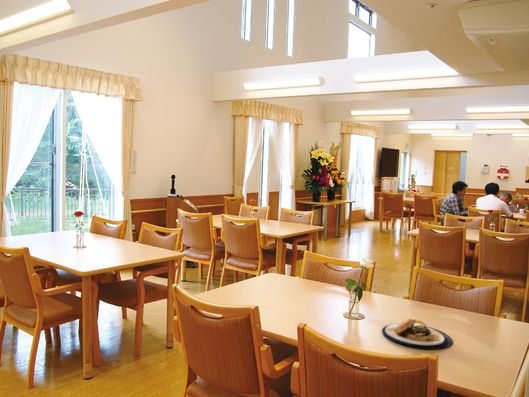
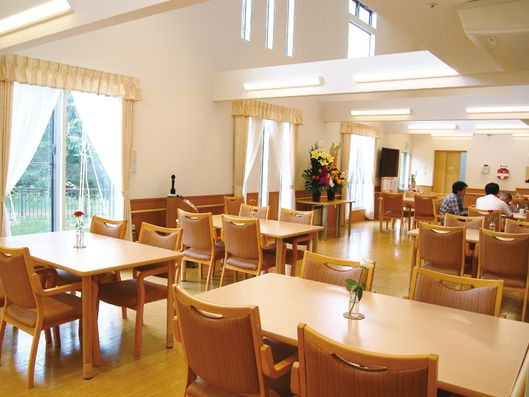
- plate [381,318,453,350]
